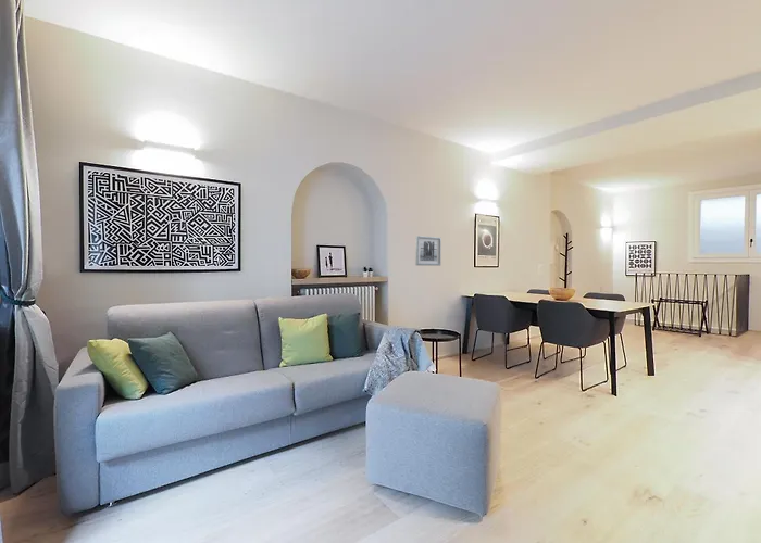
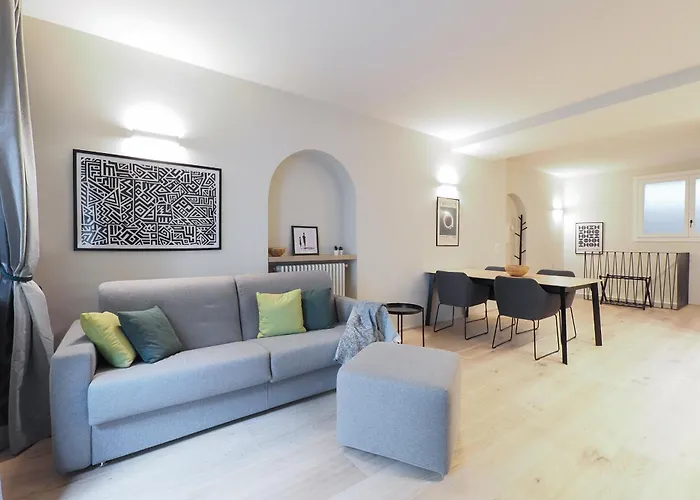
- wall art [414,235,442,267]
